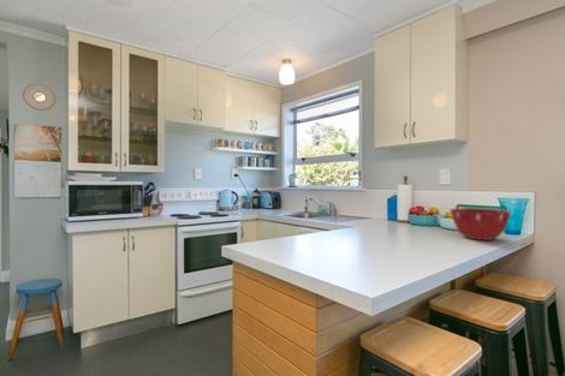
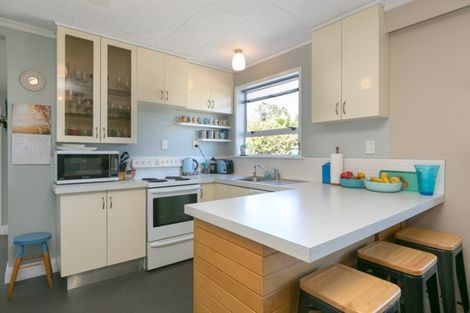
- mixing bowl [448,208,512,241]
